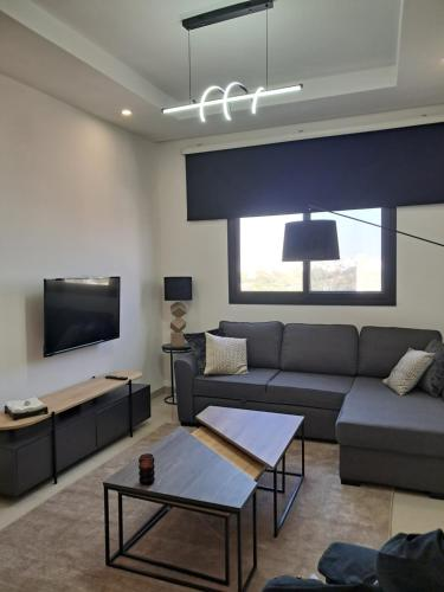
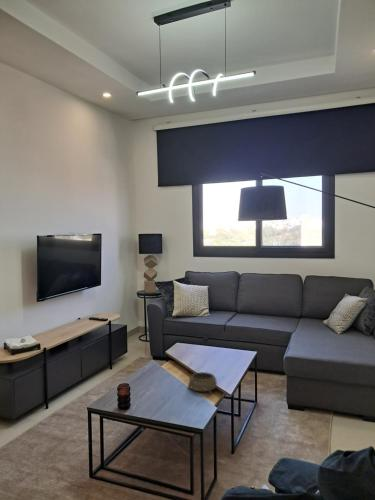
+ decorative bowl [186,371,218,395]
